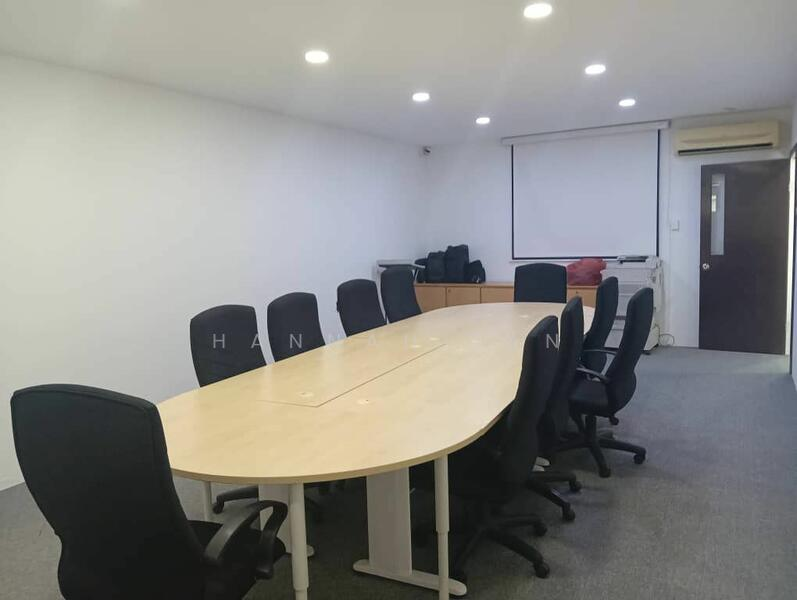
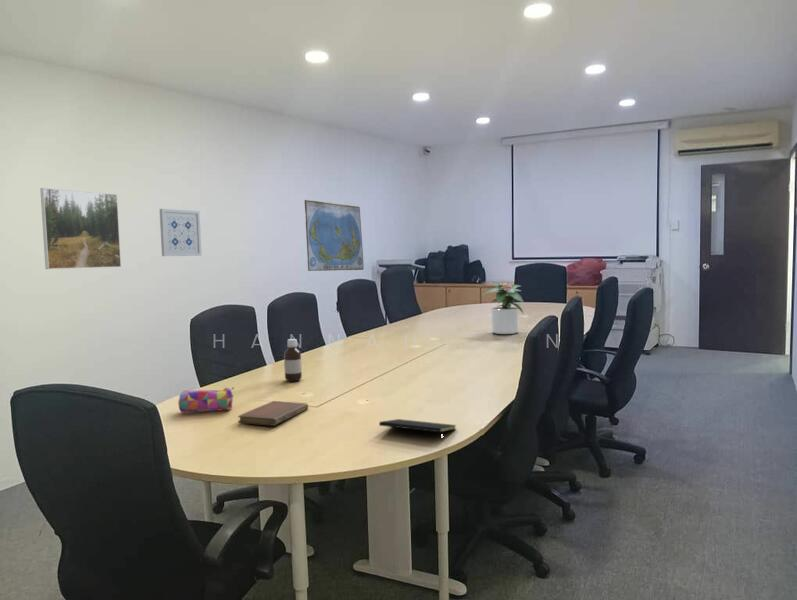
+ notebook [237,400,309,427]
+ notepad [378,418,457,443]
+ pencil case [177,386,235,414]
+ world map [304,199,365,272]
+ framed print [39,187,122,270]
+ bottle [283,338,303,382]
+ potted plant [481,280,525,335]
+ wall art [159,208,203,257]
